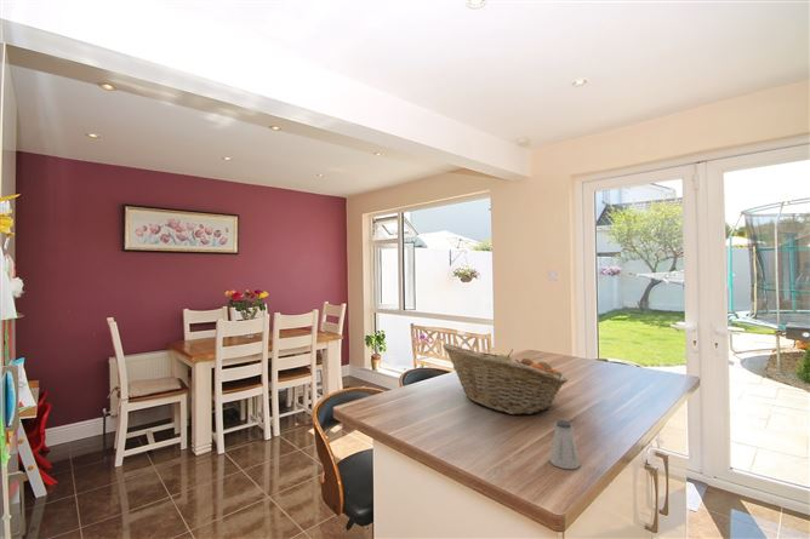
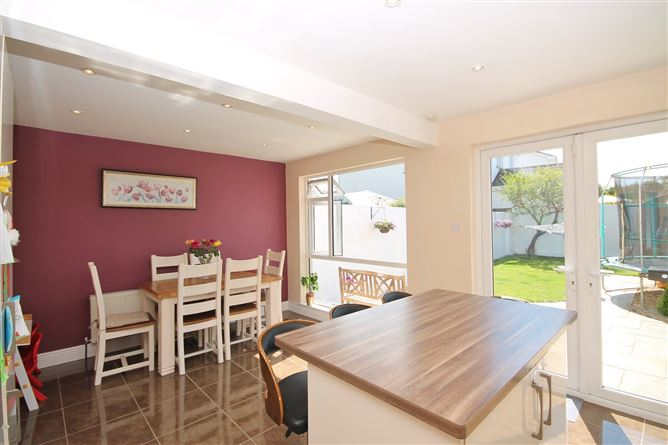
- saltshaker [548,419,581,470]
- fruit basket [441,343,569,415]
